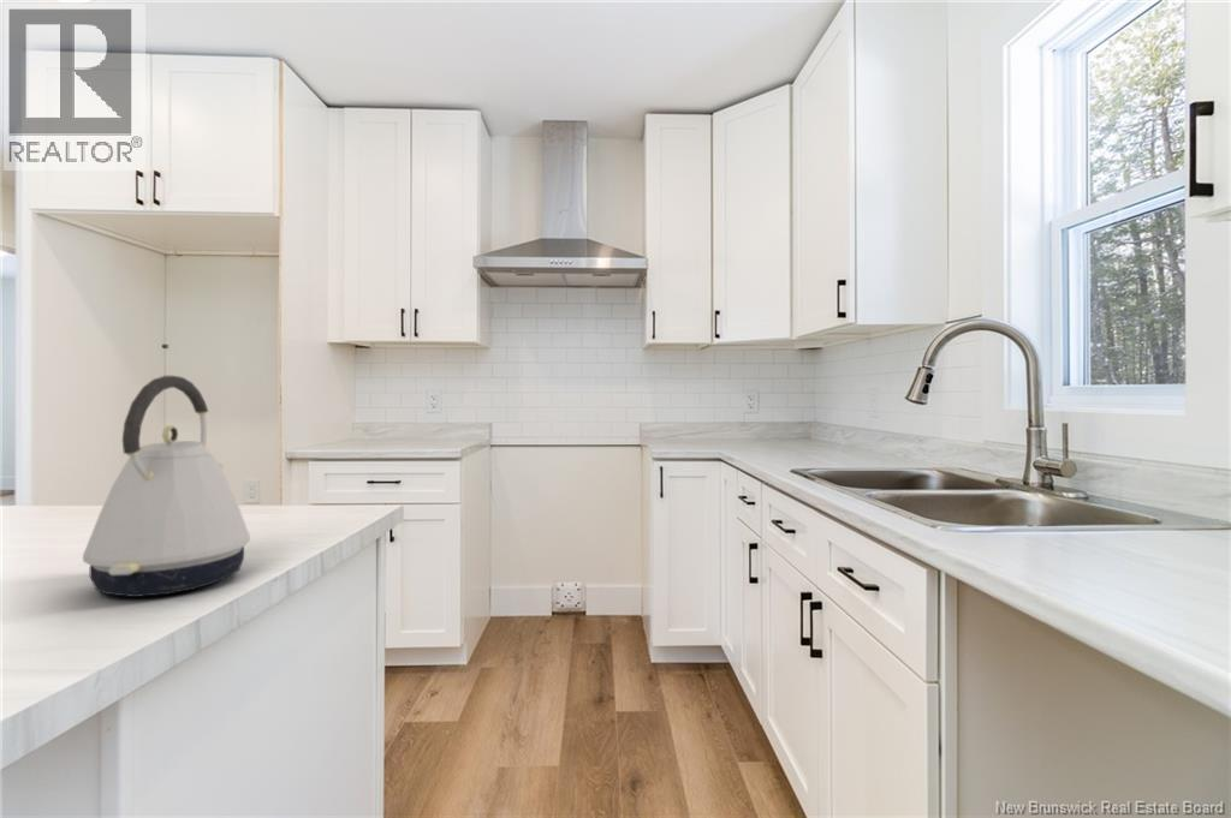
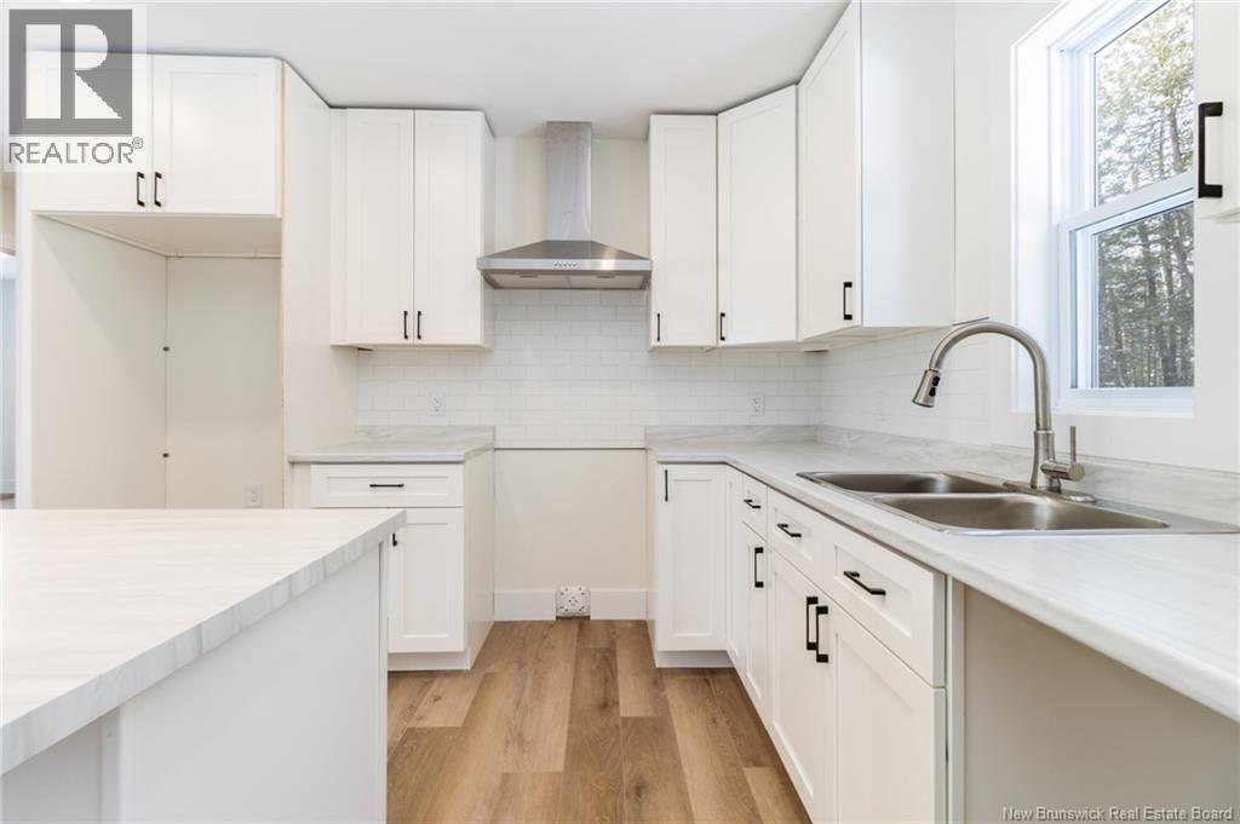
- kettle [82,375,251,598]
